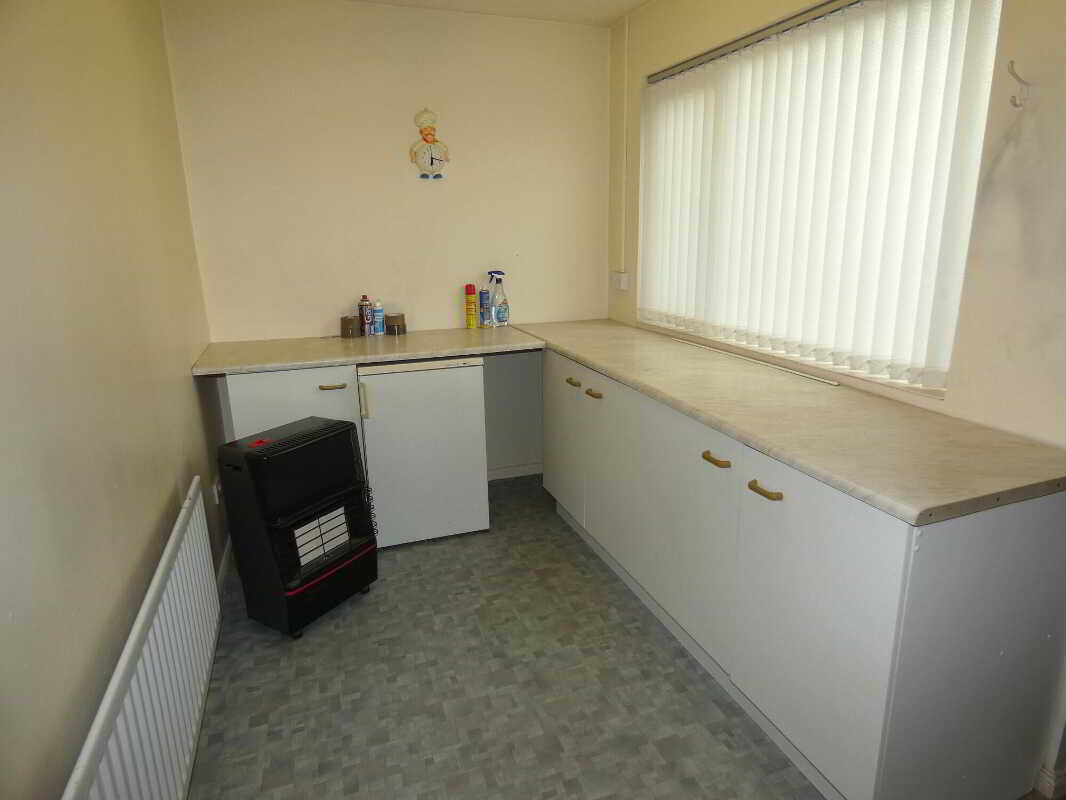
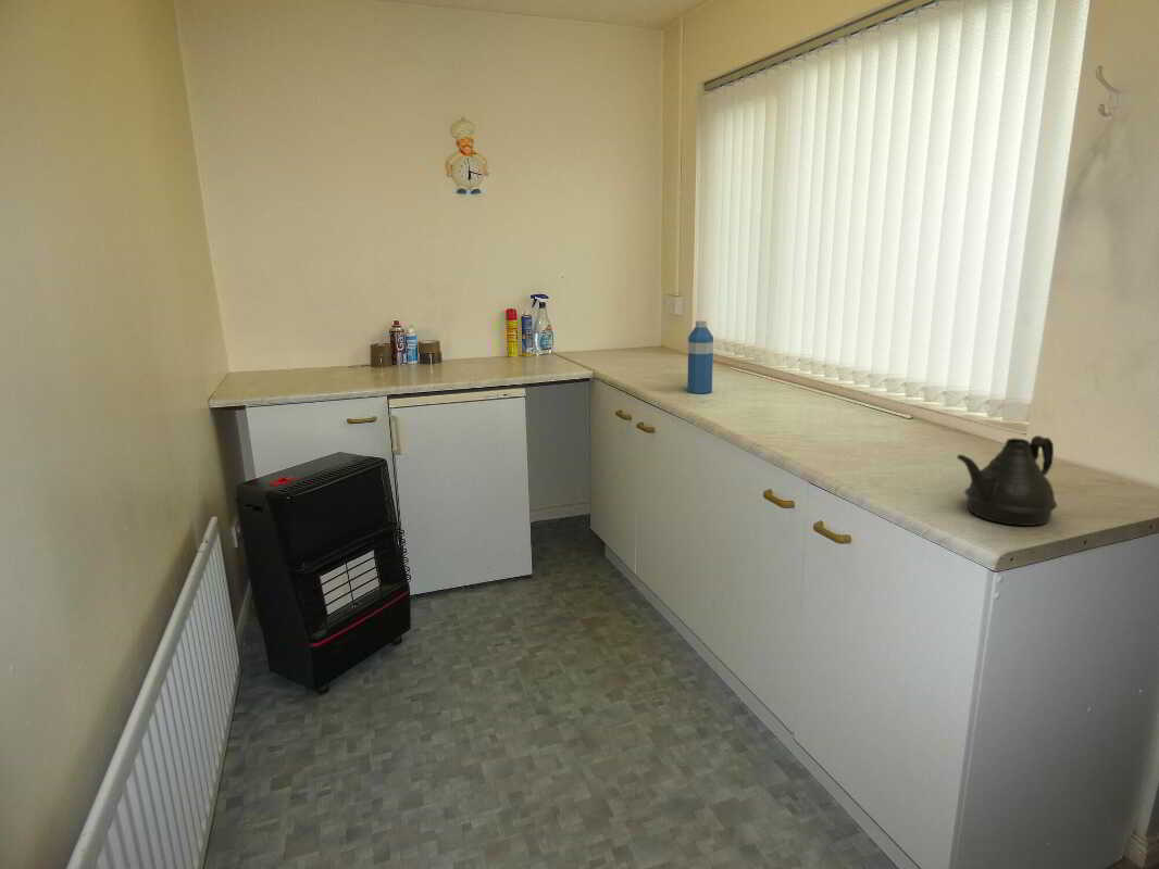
+ teapot [956,434,1058,527]
+ water bottle [686,319,714,394]
